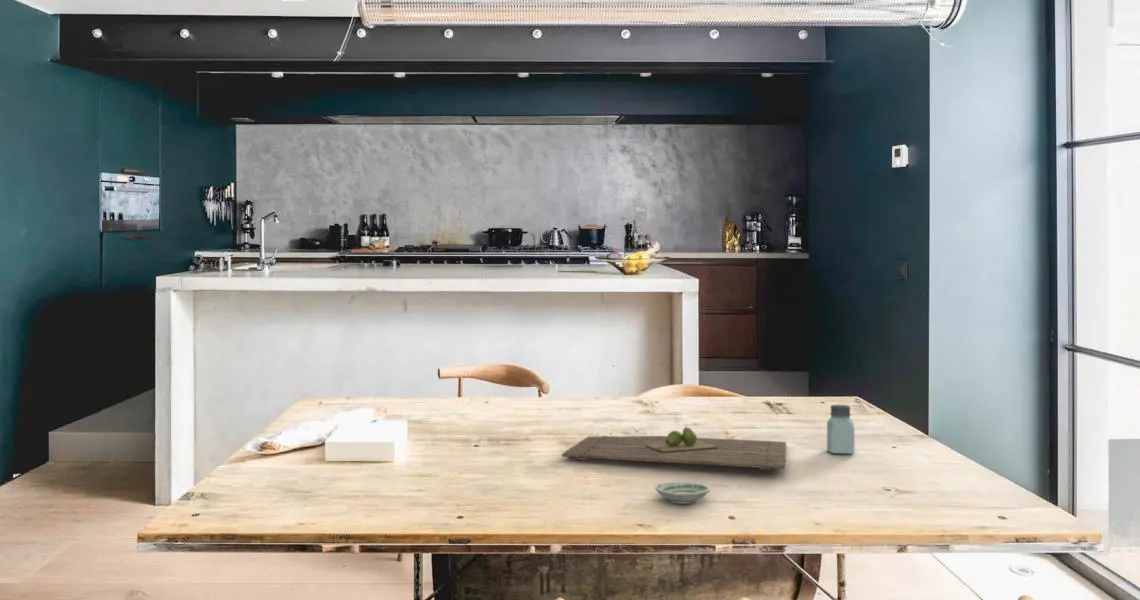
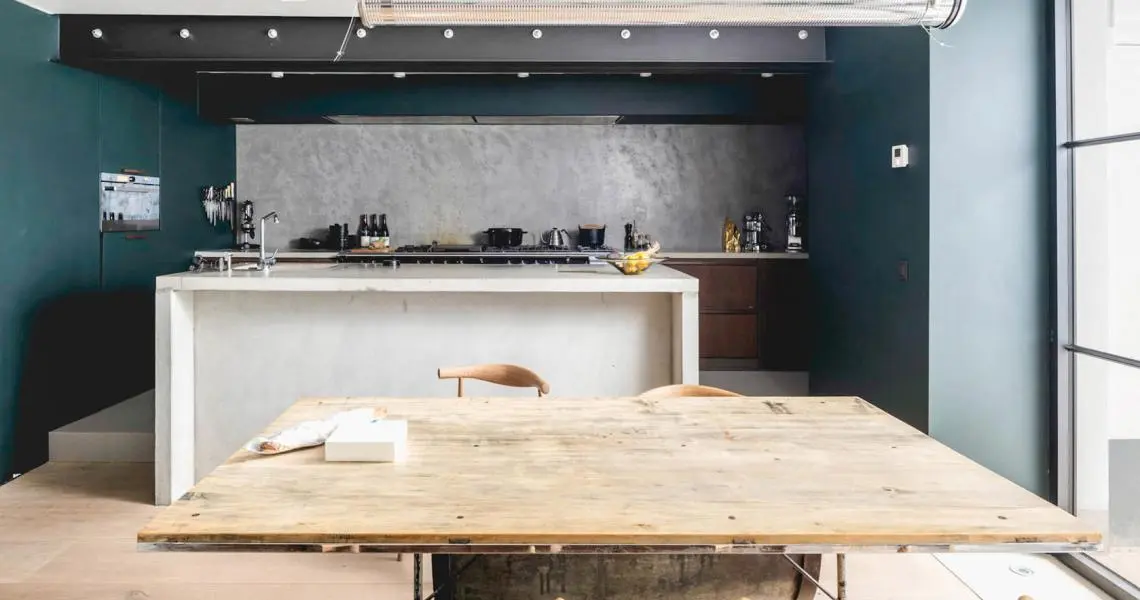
- cutting board [561,424,787,471]
- saucer [654,480,711,505]
- saltshaker [826,404,855,455]
